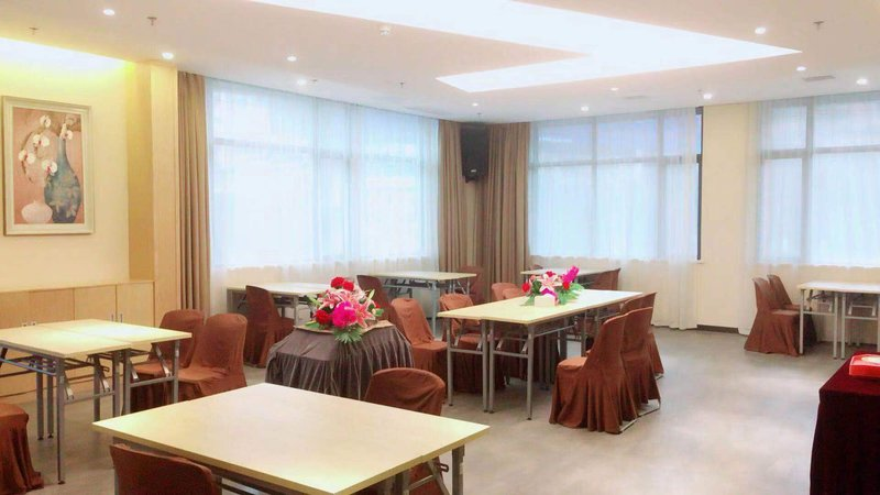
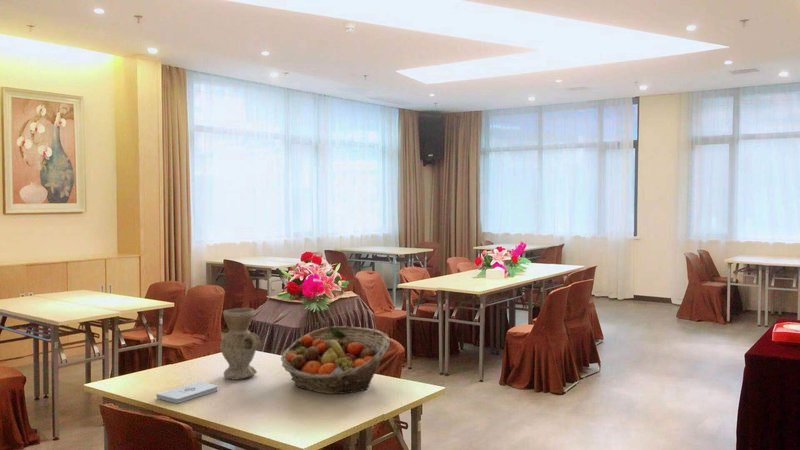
+ fruit basket [280,325,391,395]
+ vase [219,306,262,381]
+ notepad [155,380,219,404]
